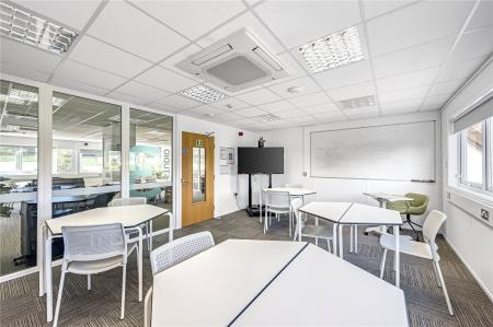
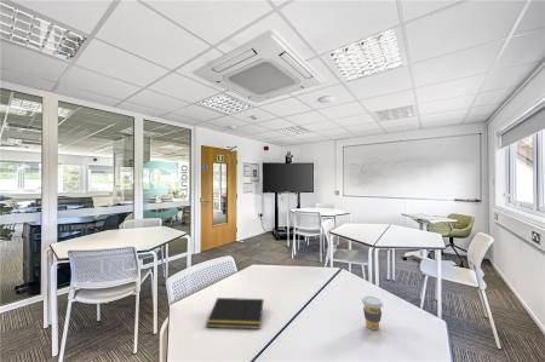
+ coffee cup [361,295,384,331]
+ notepad [205,297,265,331]
